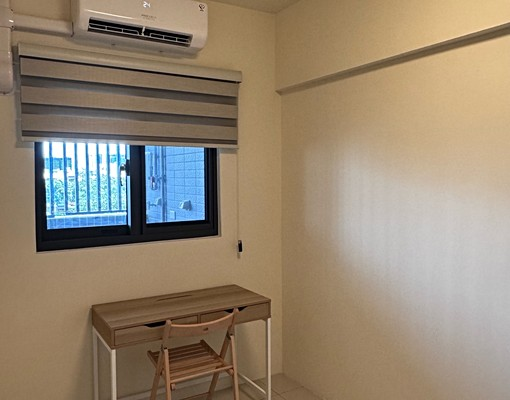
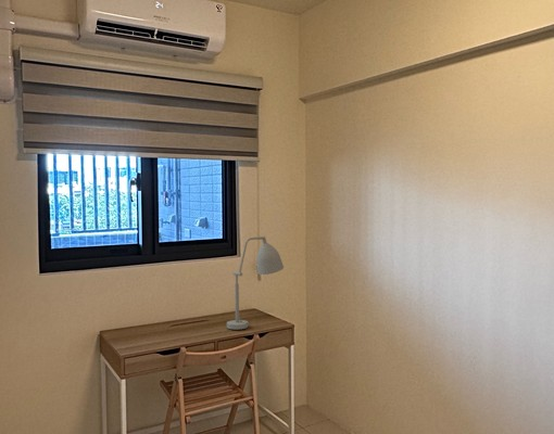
+ desk lamp [226,235,285,331]
